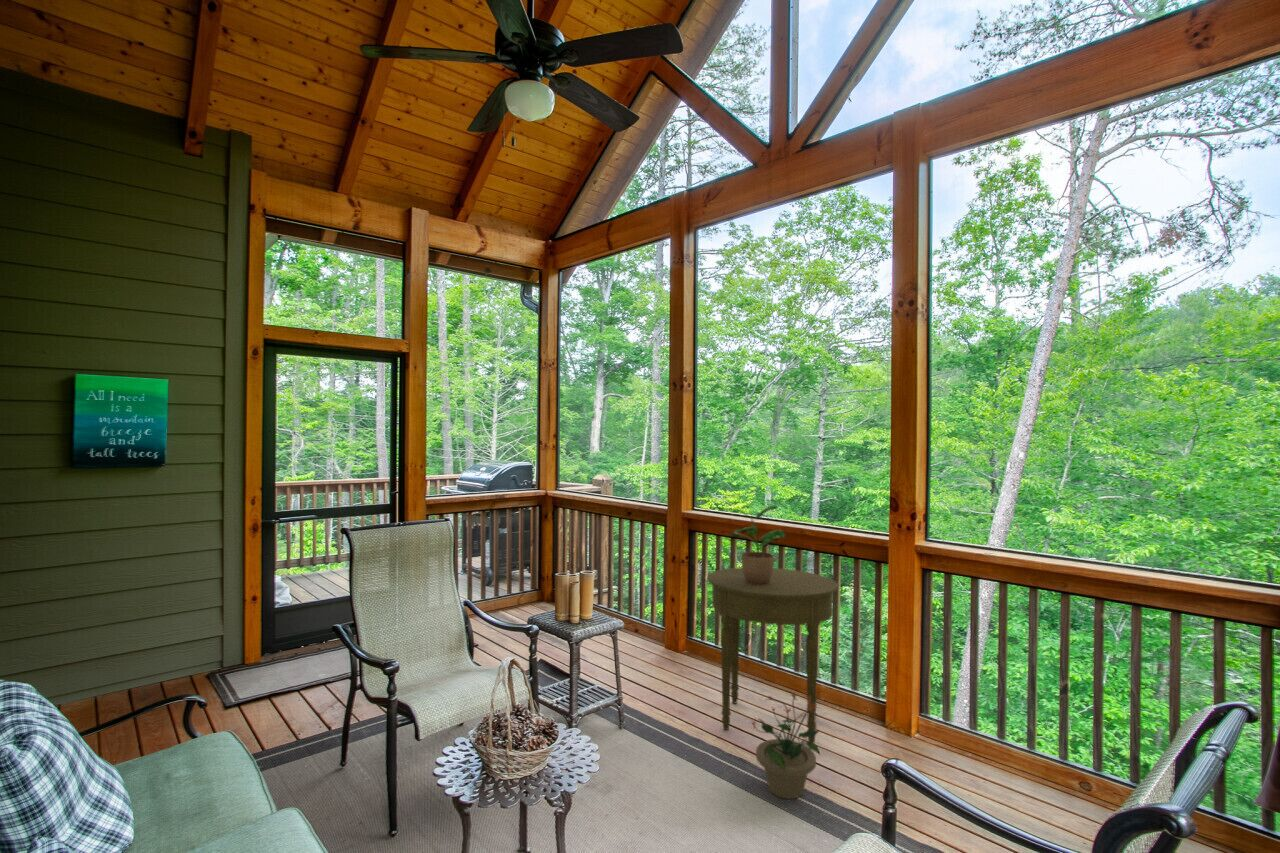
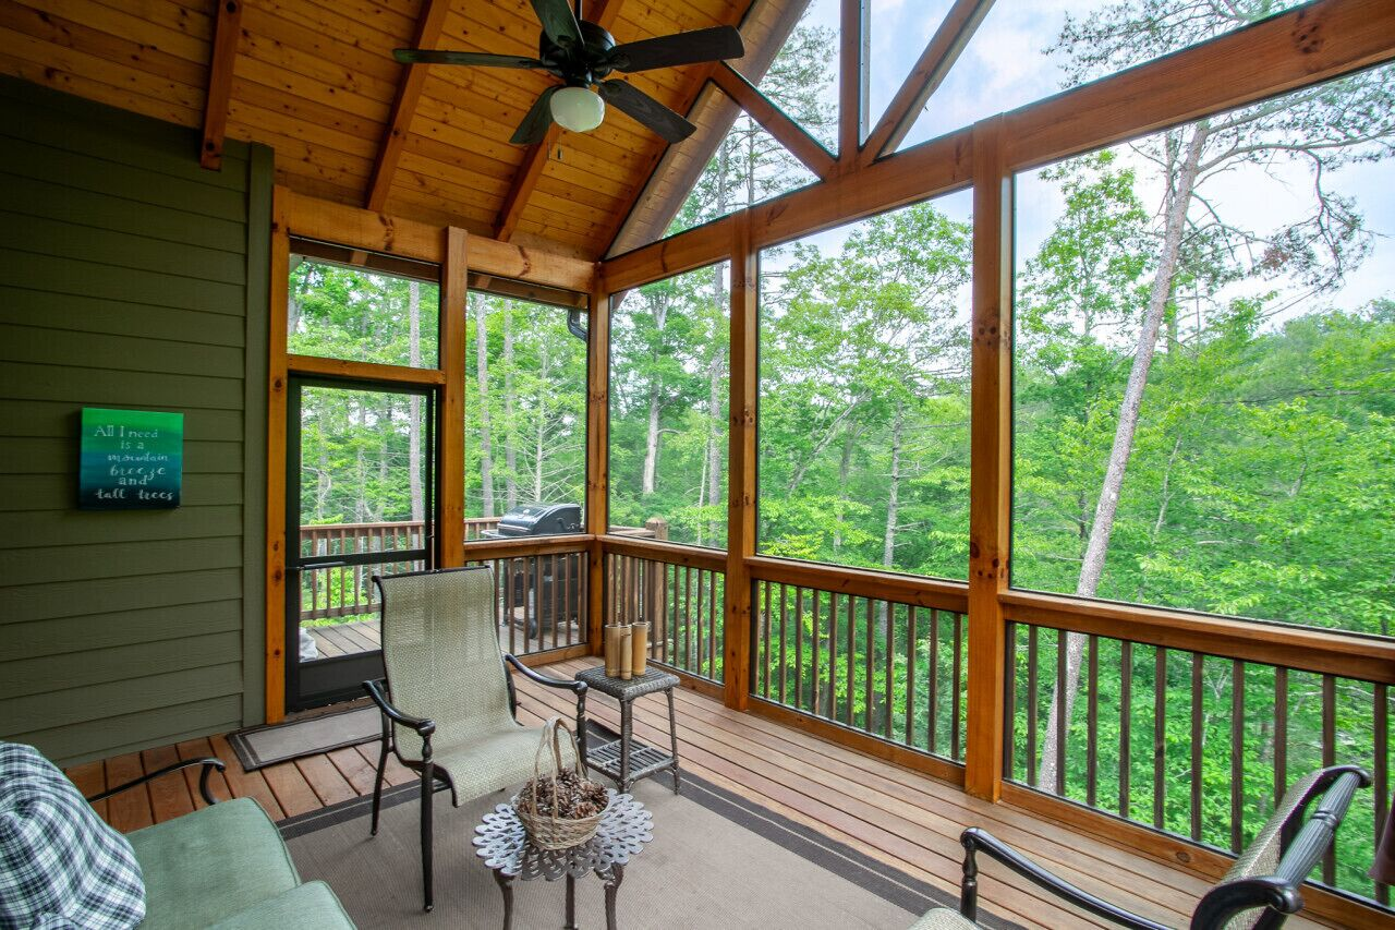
- potted plant [726,505,787,585]
- potted plant [749,690,821,800]
- side table [706,566,839,744]
